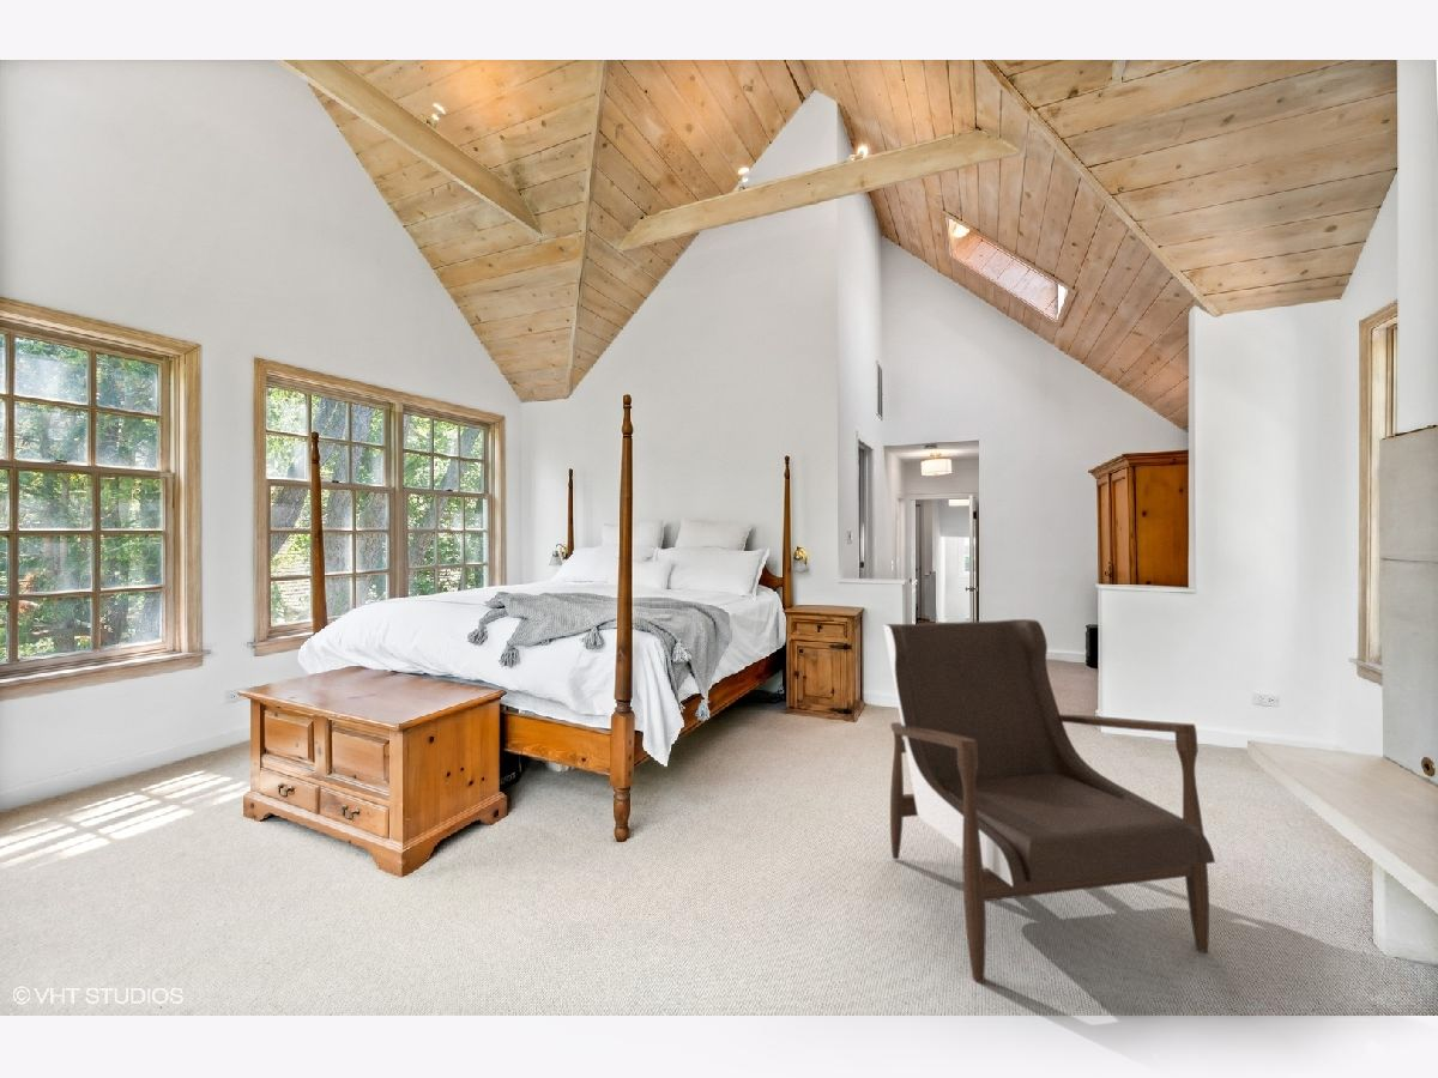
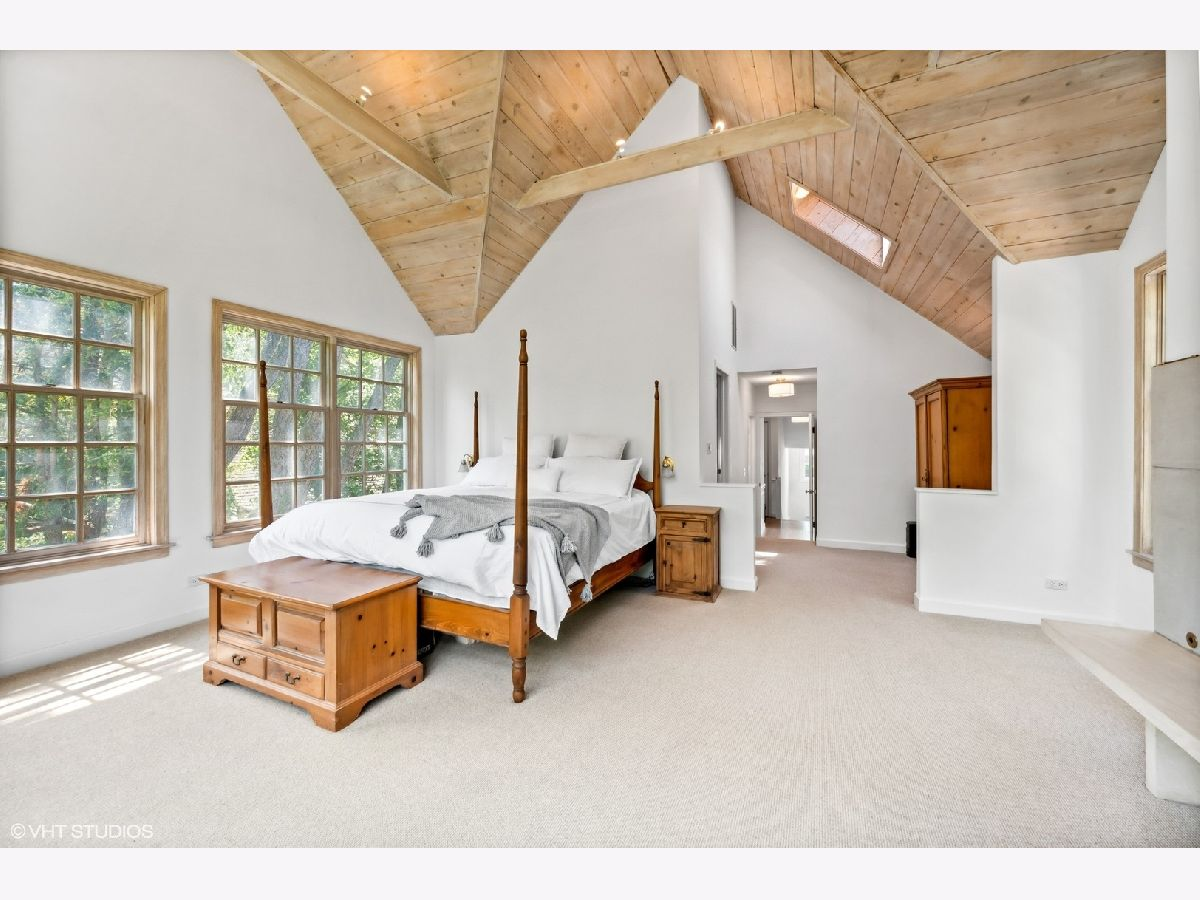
- armchair [882,618,1216,985]
